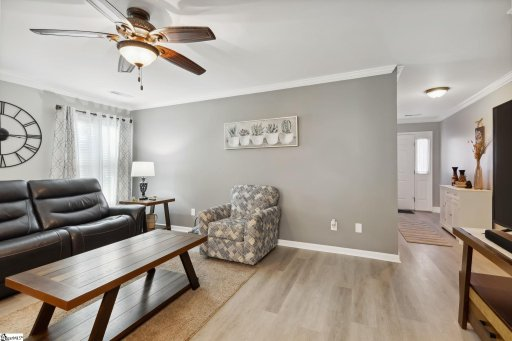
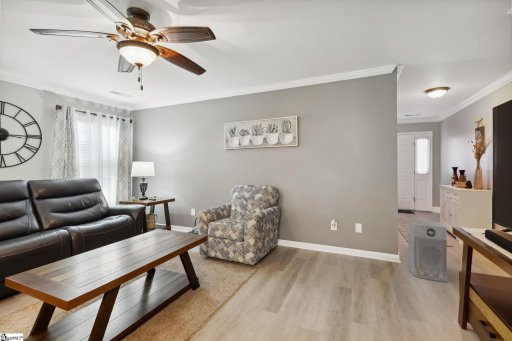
+ air purifier [407,219,448,282]
